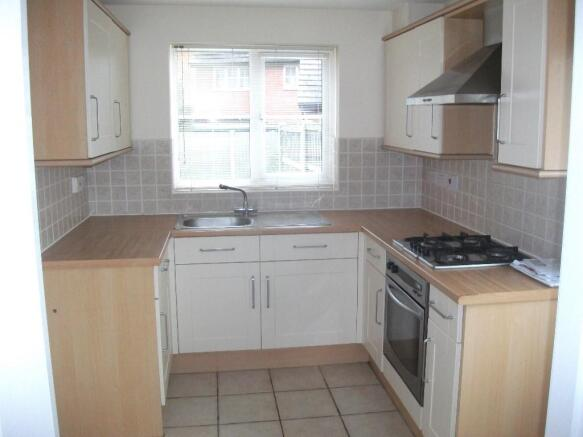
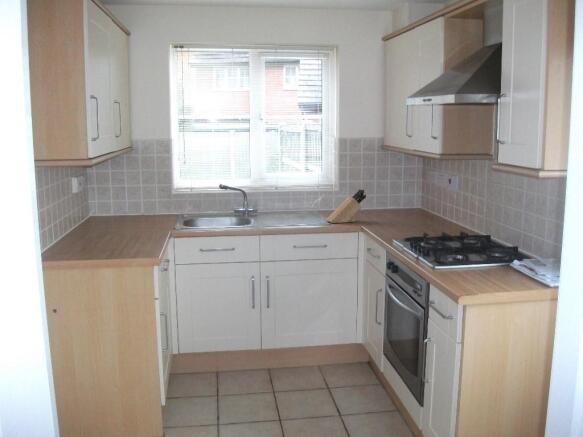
+ knife block [325,188,367,224]
